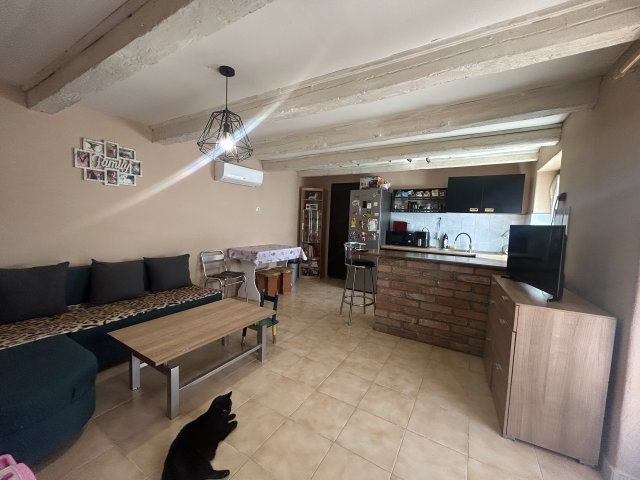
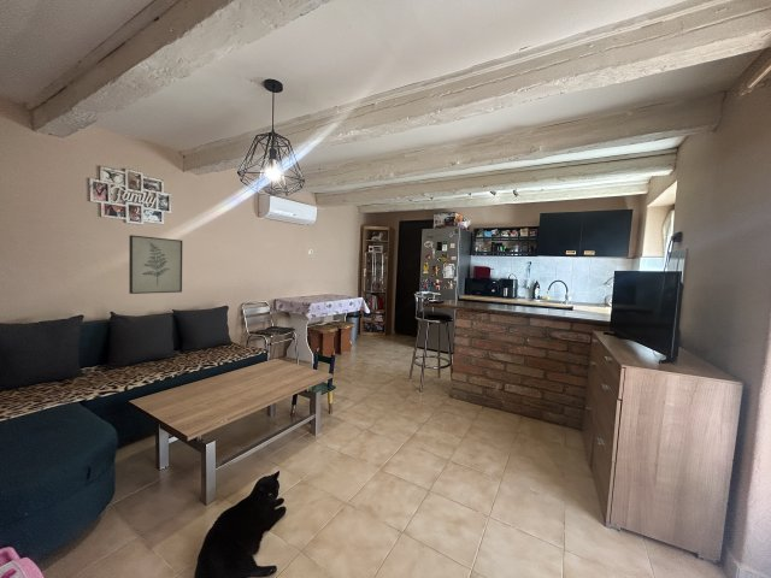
+ wall art [128,234,183,295]
